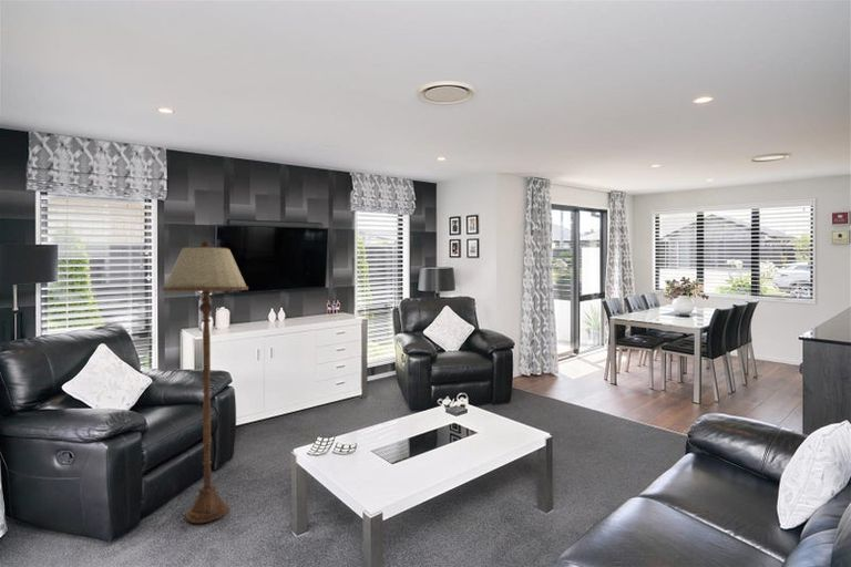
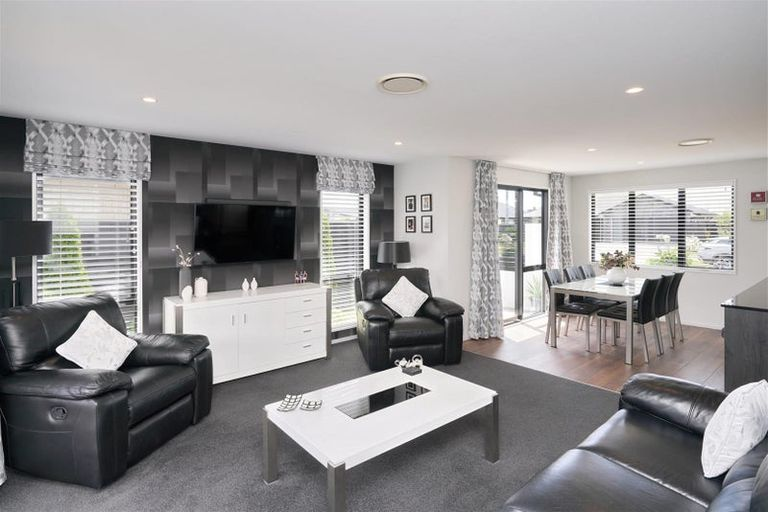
- floor lamp [161,240,249,524]
